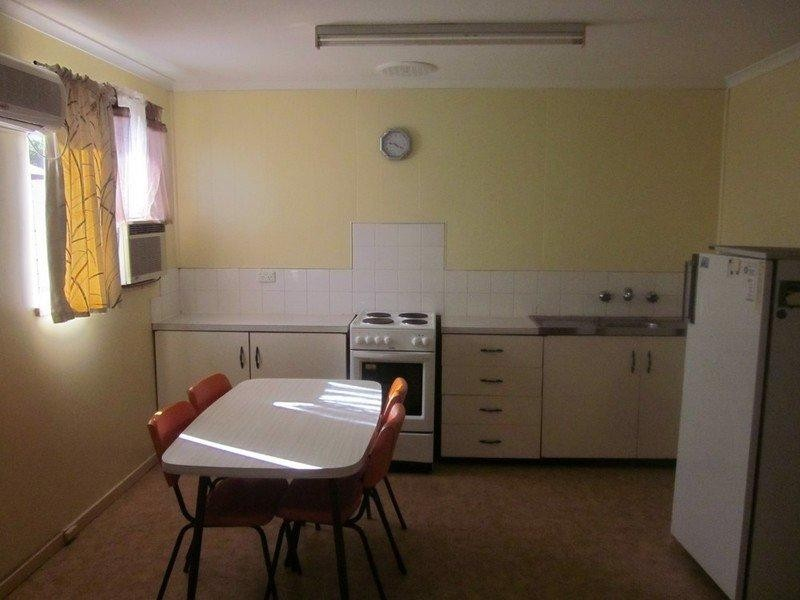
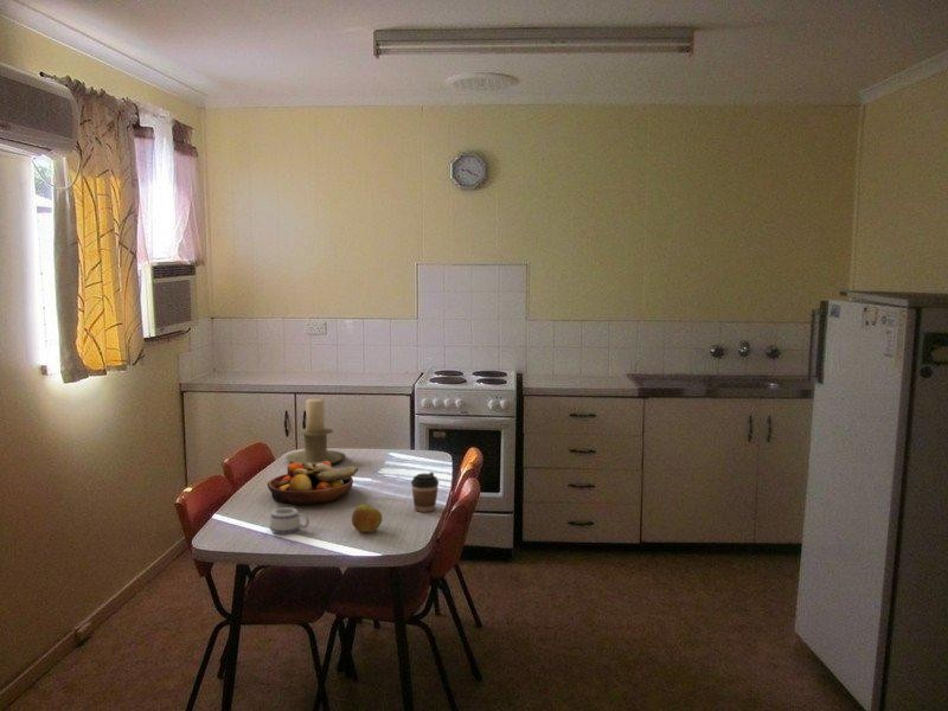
+ candle holder [284,398,347,467]
+ coffee cup [410,470,440,513]
+ mug [268,506,310,534]
+ apple [351,504,383,533]
+ fruit bowl [267,461,359,506]
